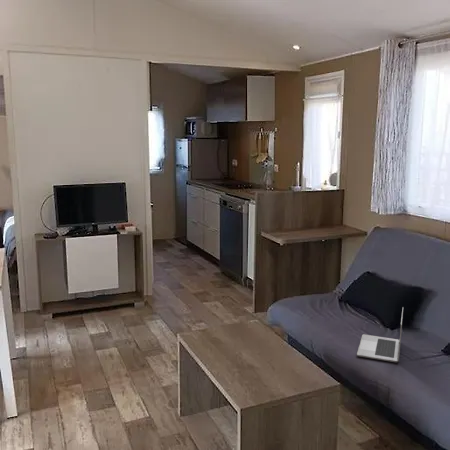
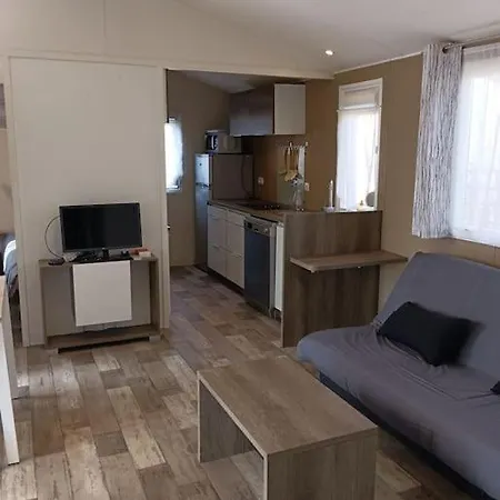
- laptop [356,307,404,364]
